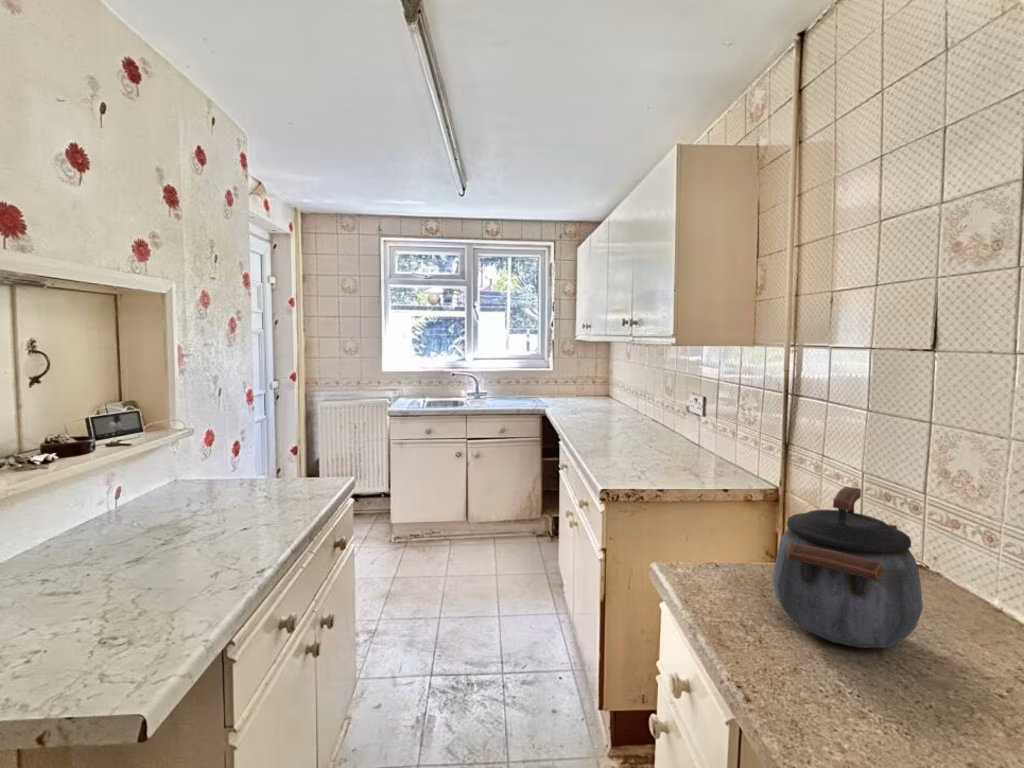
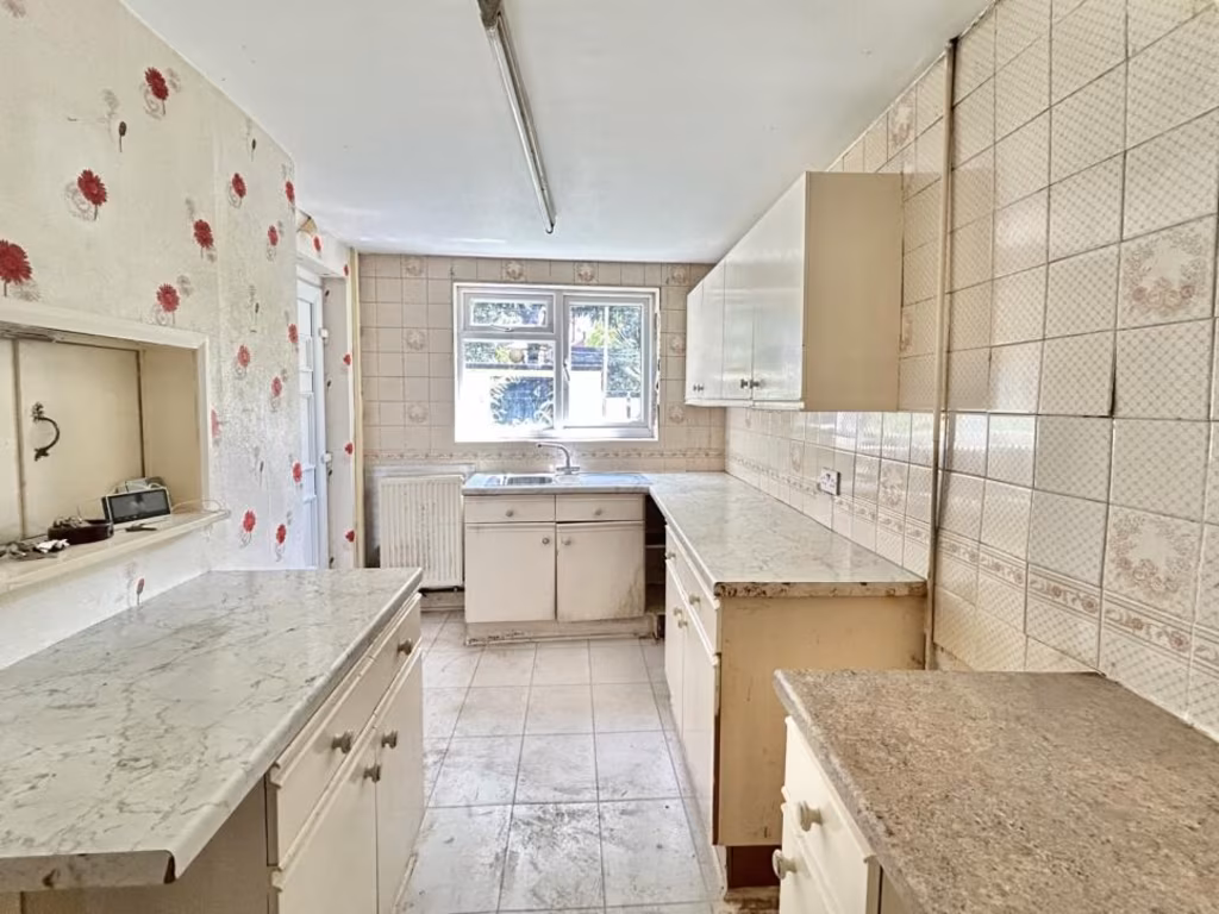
- kettle [771,485,924,649]
